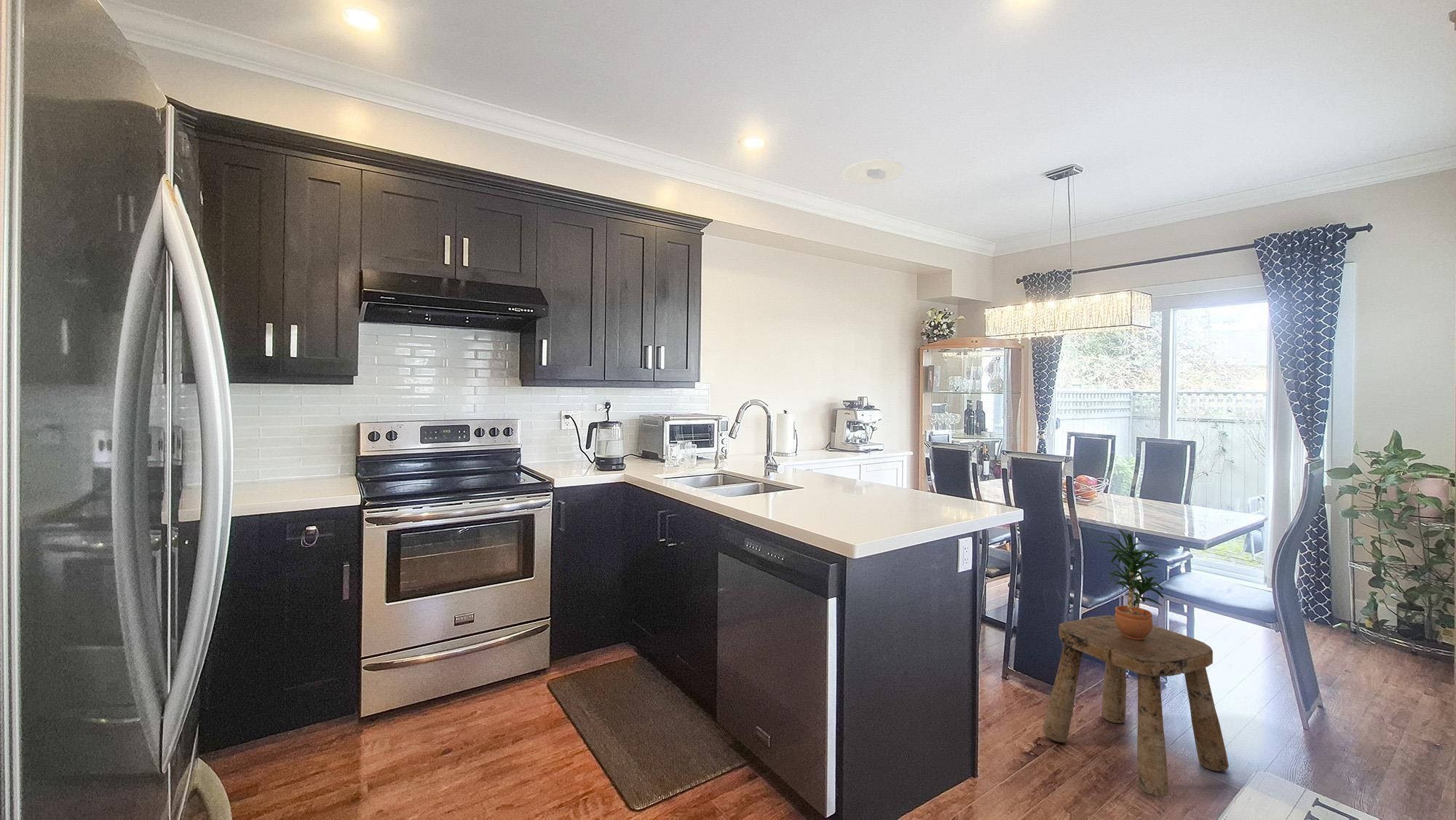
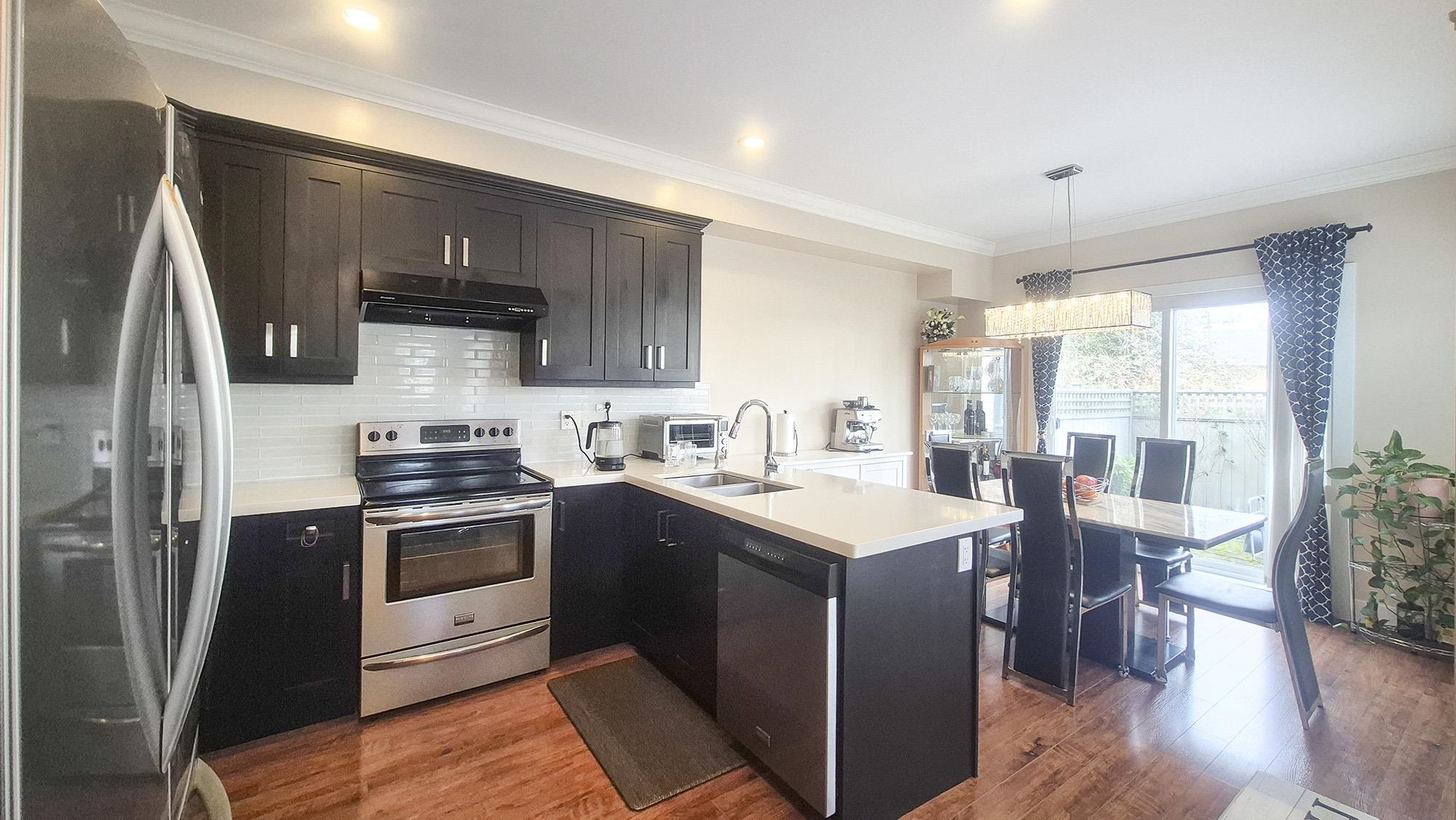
- potted plant [1098,528,1165,640]
- recessed light [842,159,905,185]
- stool [1042,615,1230,797]
